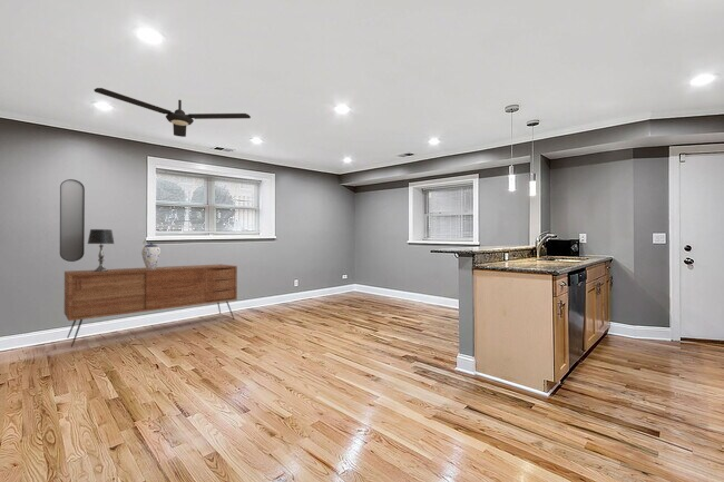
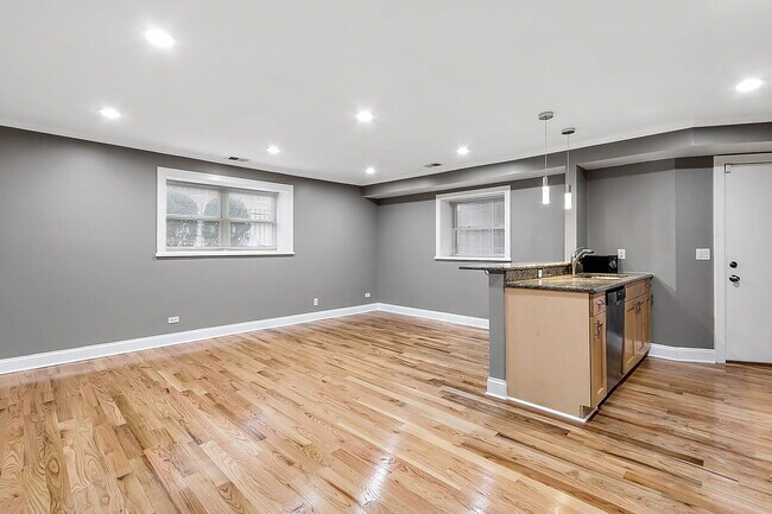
- table lamp [87,228,116,272]
- ceiling fan [94,87,252,138]
- home mirror [59,178,86,263]
- decorative urn [140,242,162,269]
- sideboard [63,263,238,348]
